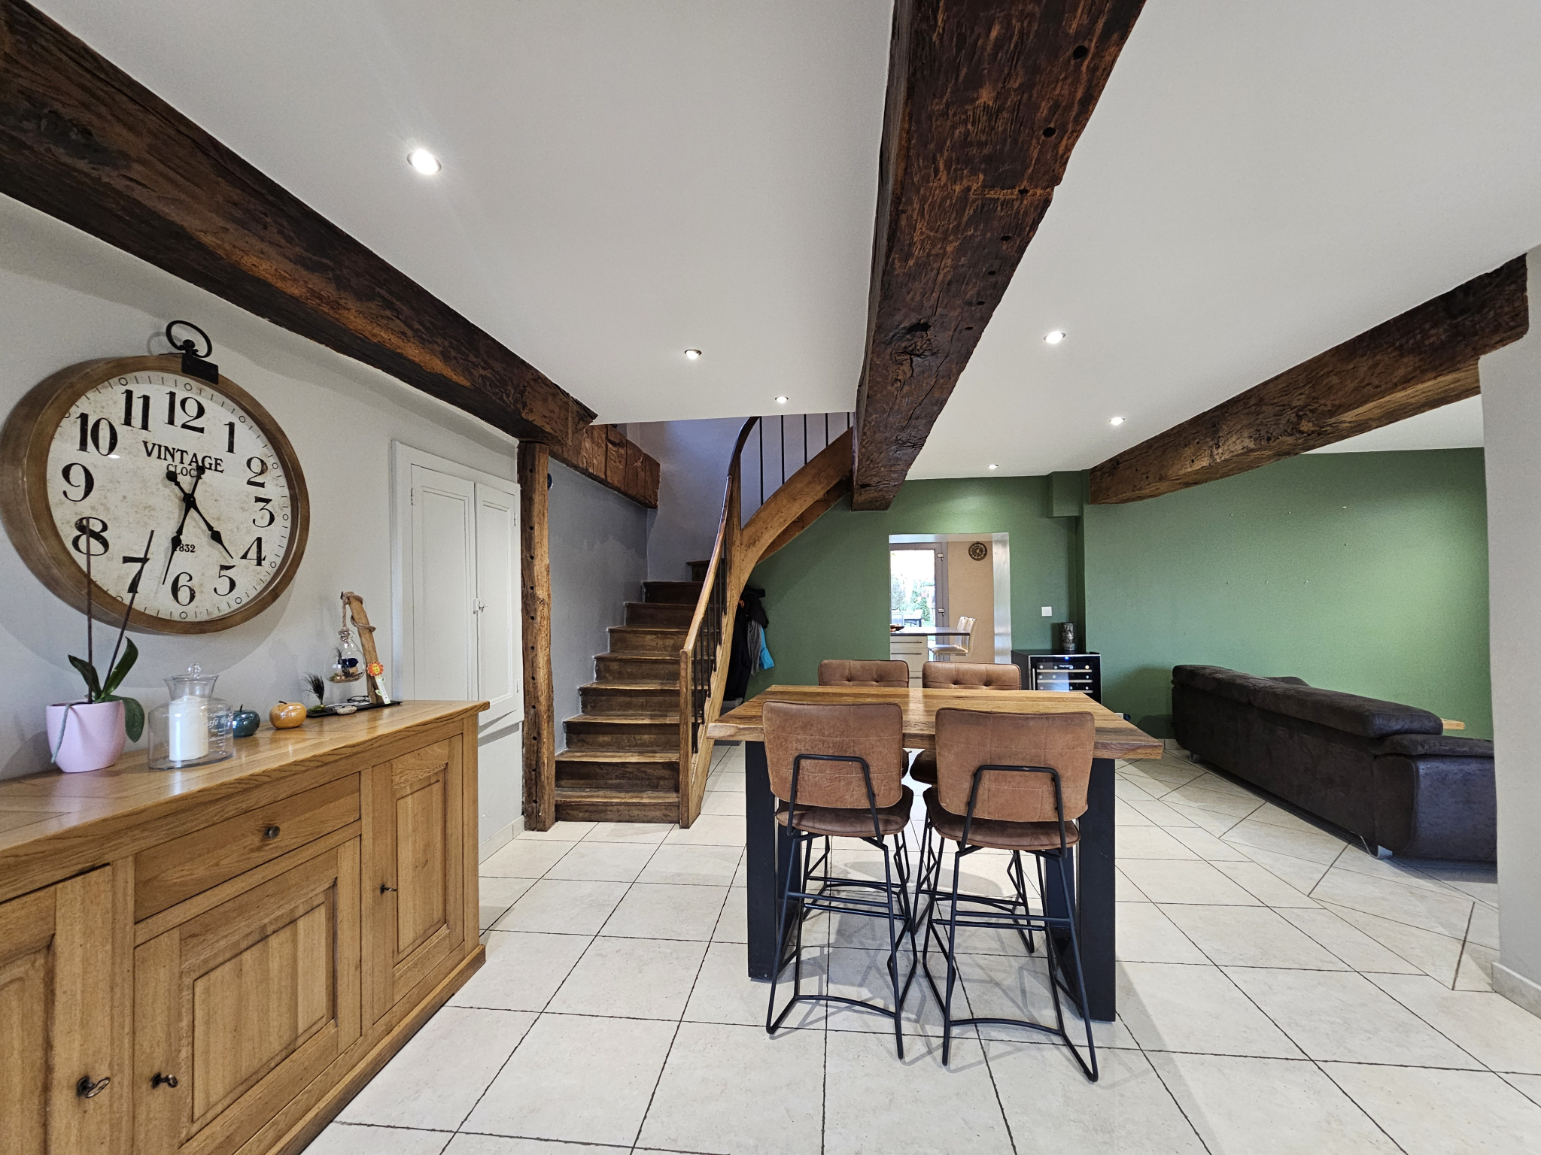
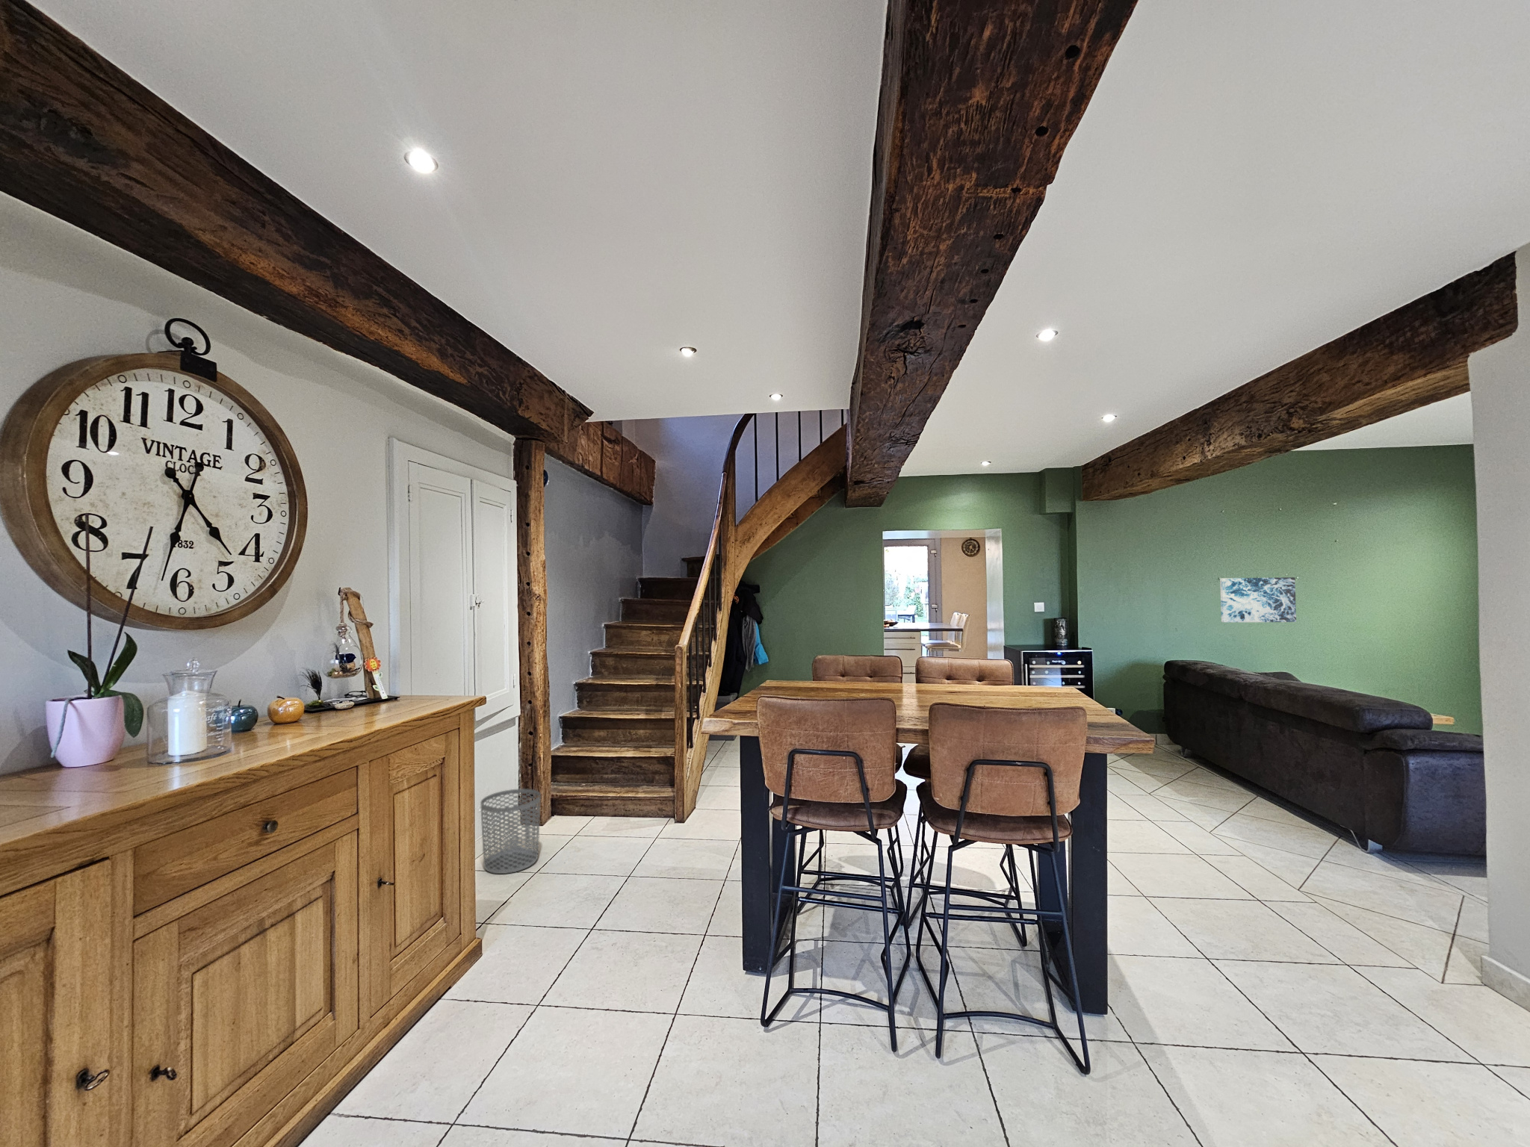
+ wall art [1219,576,1297,623]
+ waste bin [479,788,542,875]
